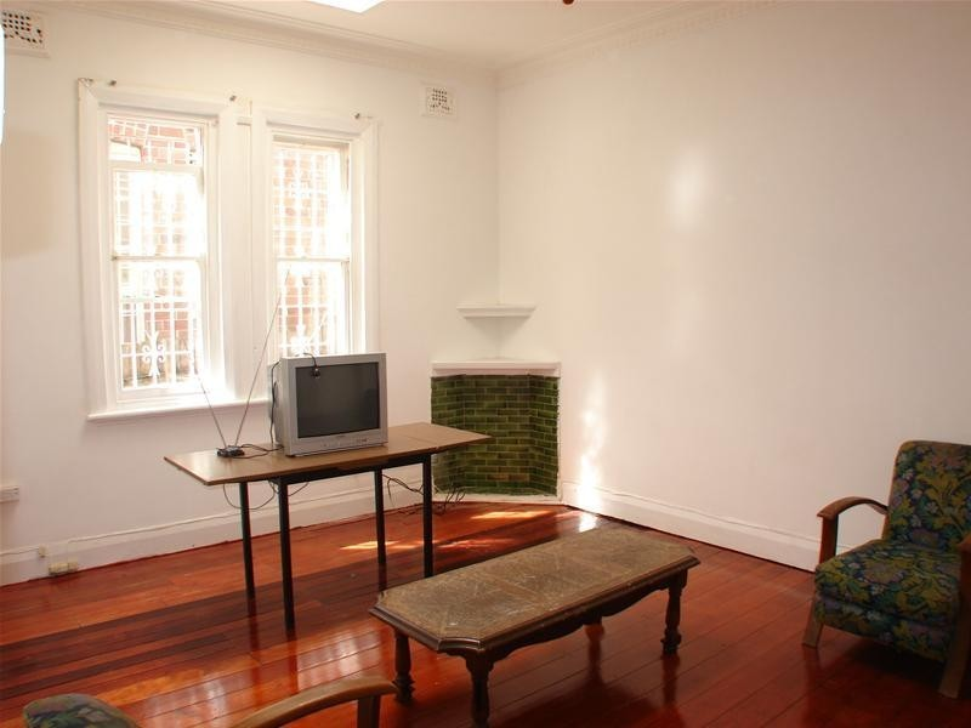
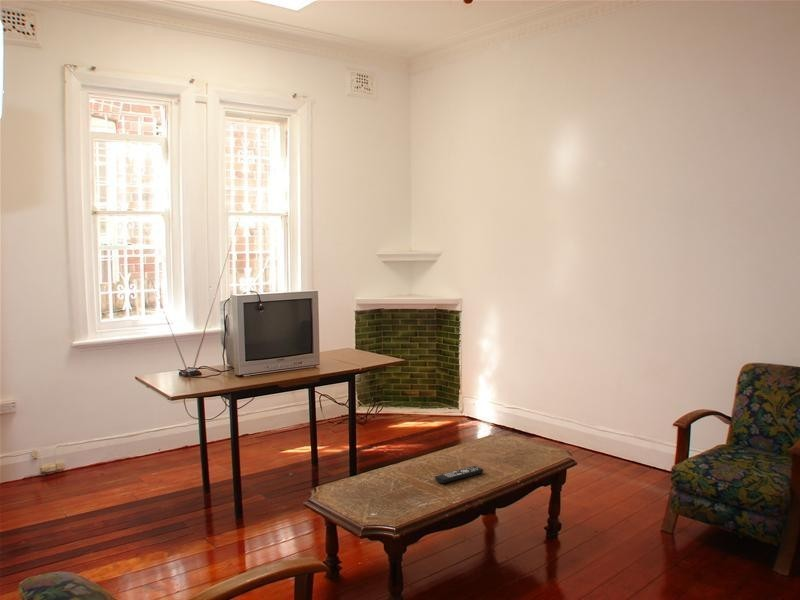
+ remote control [434,465,484,484]
